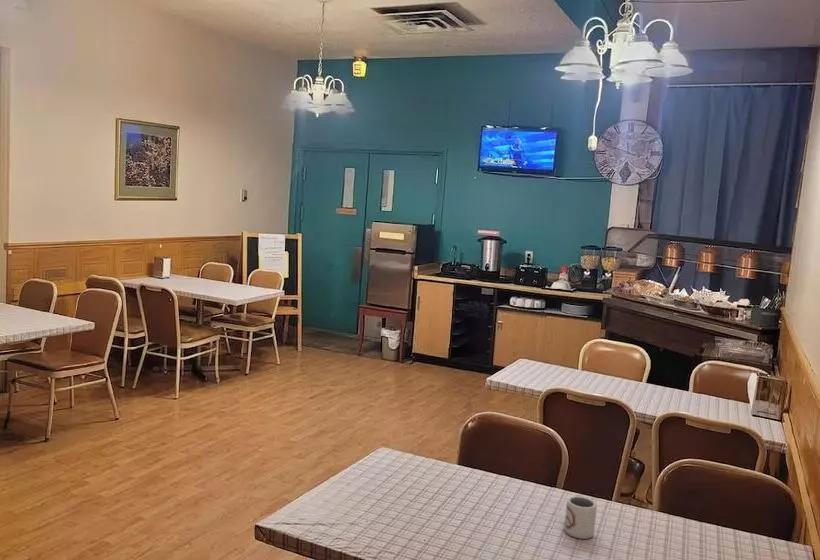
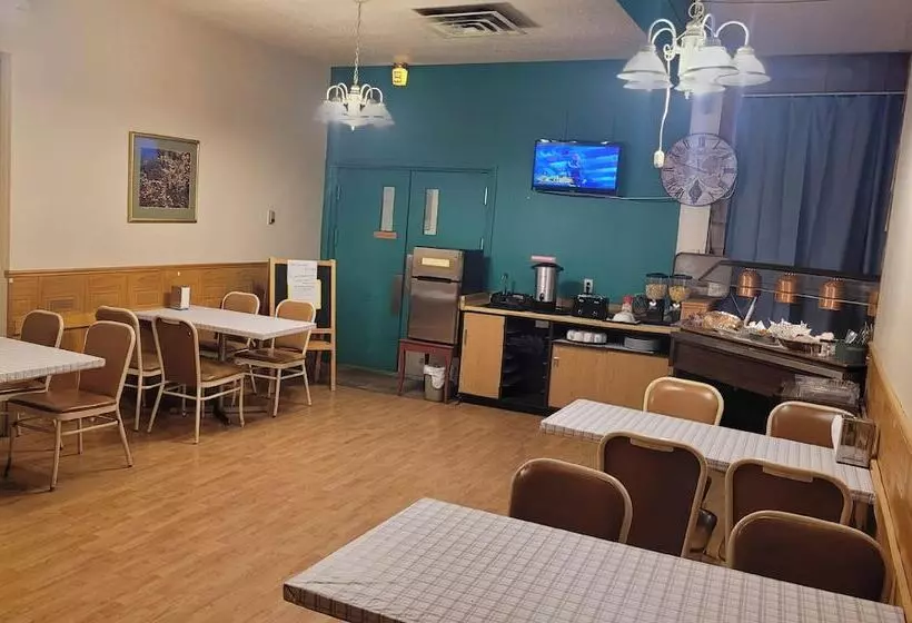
- cup [563,495,598,540]
